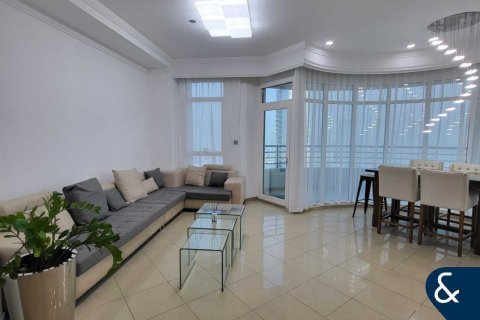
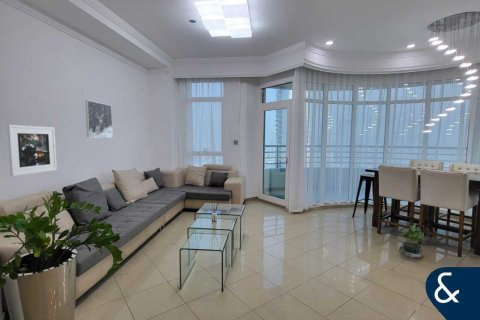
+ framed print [84,99,114,139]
+ potted plant [397,224,432,262]
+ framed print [6,124,58,177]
